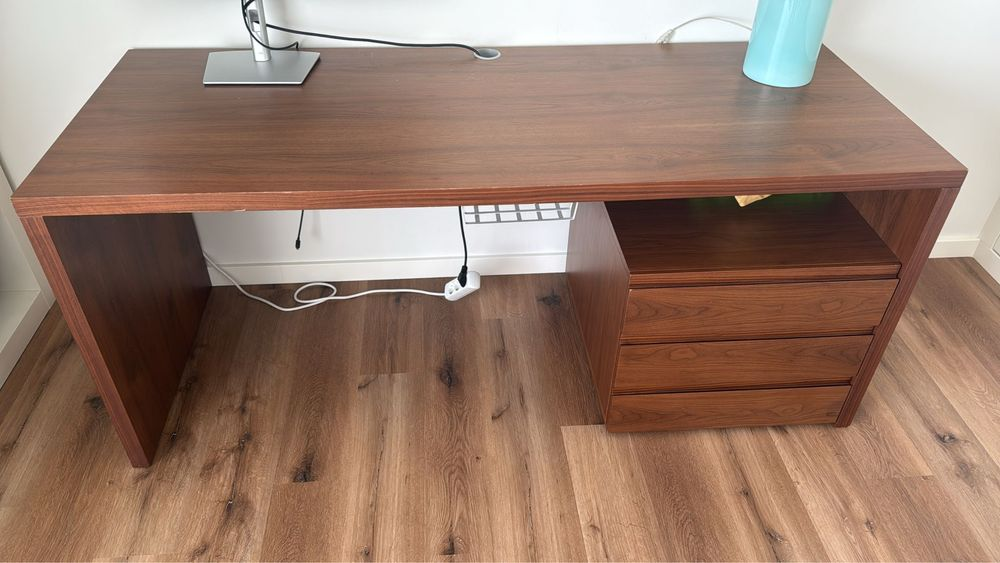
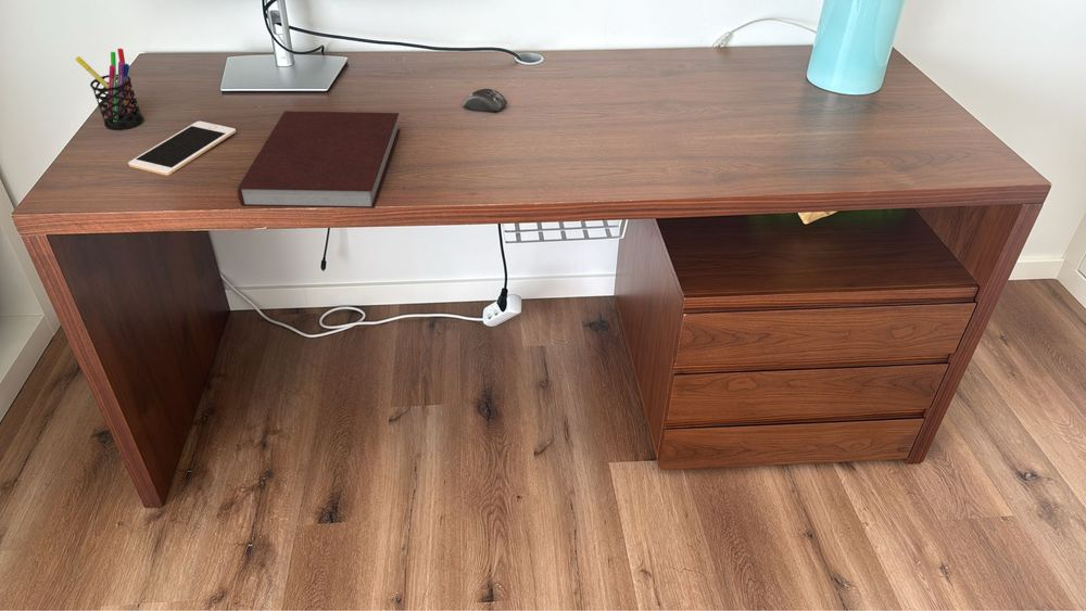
+ pen holder [75,48,144,131]
+ computer mouse [462,88,508,113]
+ cell phone [127,120,237,177]
+ notebook [237,110,402,209]
